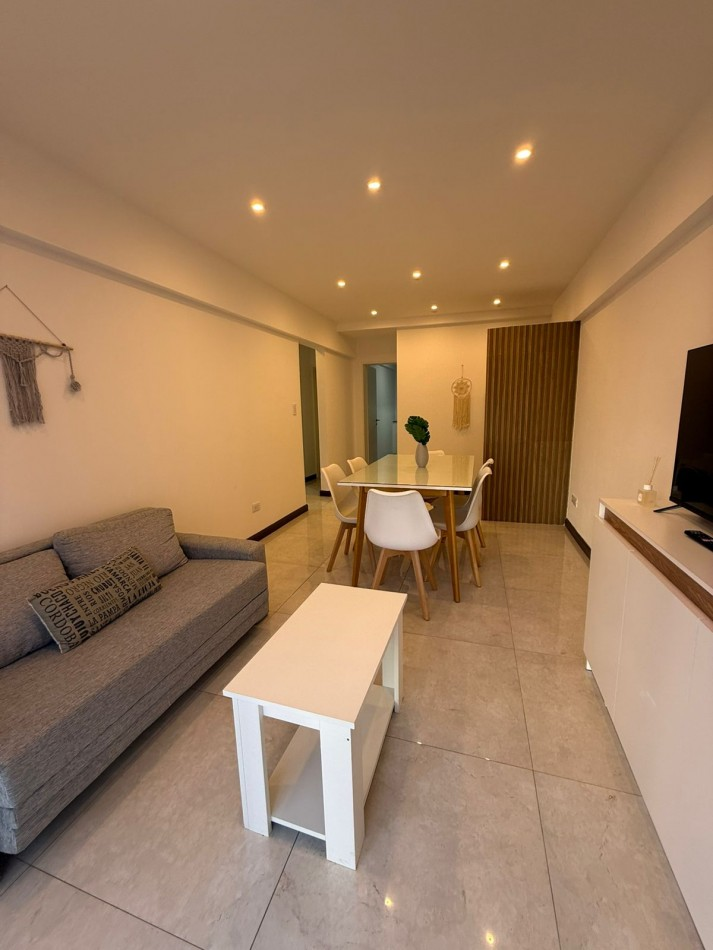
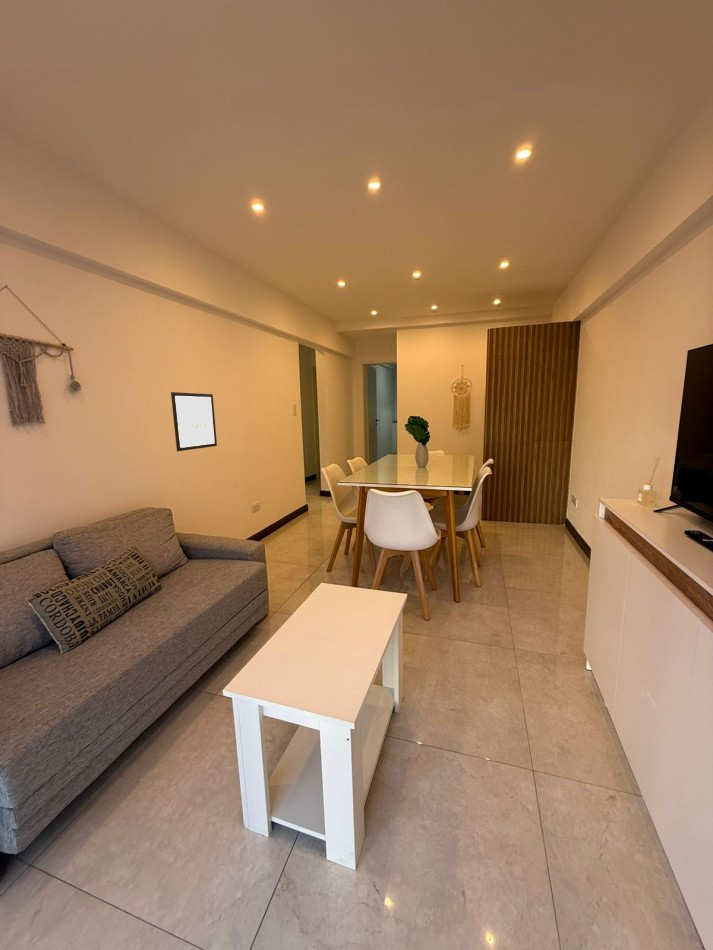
+ wall art [170,391,218,452]
